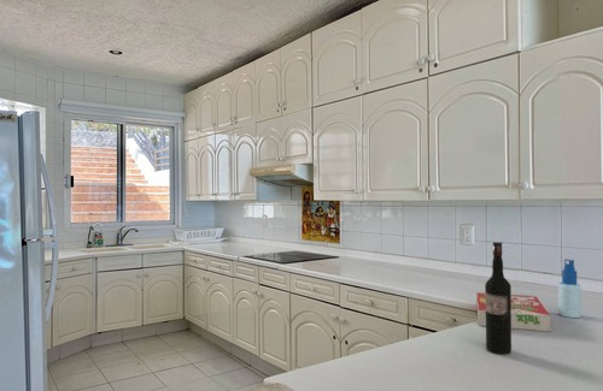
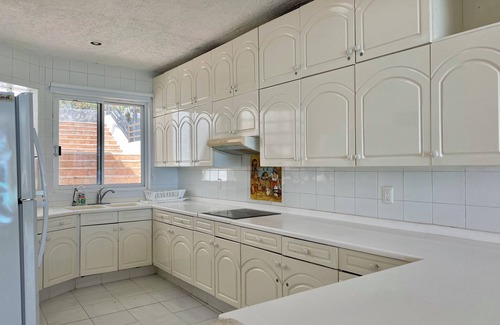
- spray bottle [557,259,582,319]
- cereal box [475,291,552,332]
- wine bottle [484,241,513,355]
